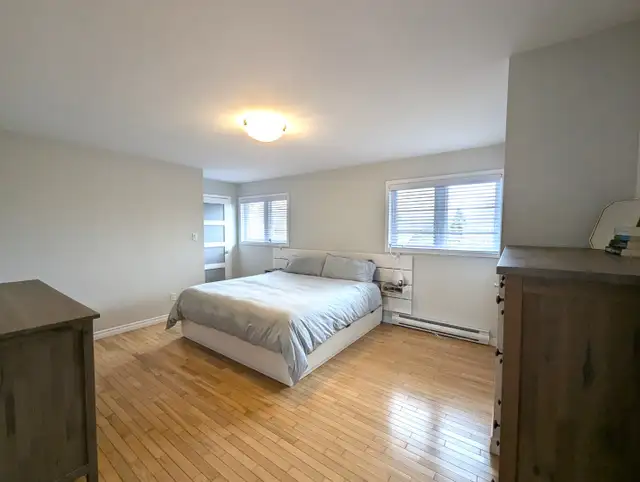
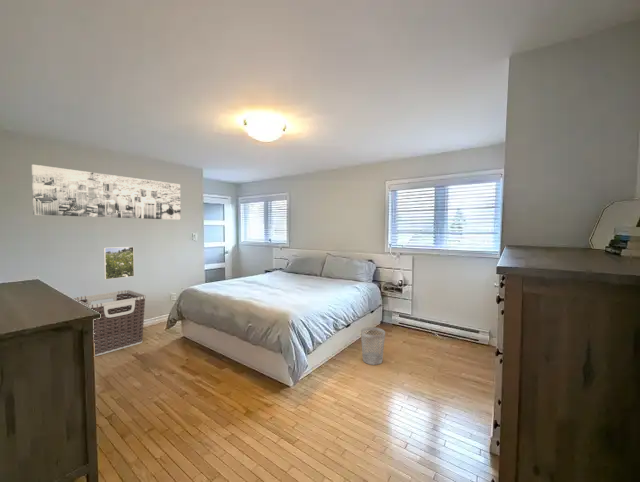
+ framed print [103,246,135,280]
+ wastebasket [360,326,386,366]
+ wall art [31,164,182,221]
+ clothes hamper [73,289,147,357]
